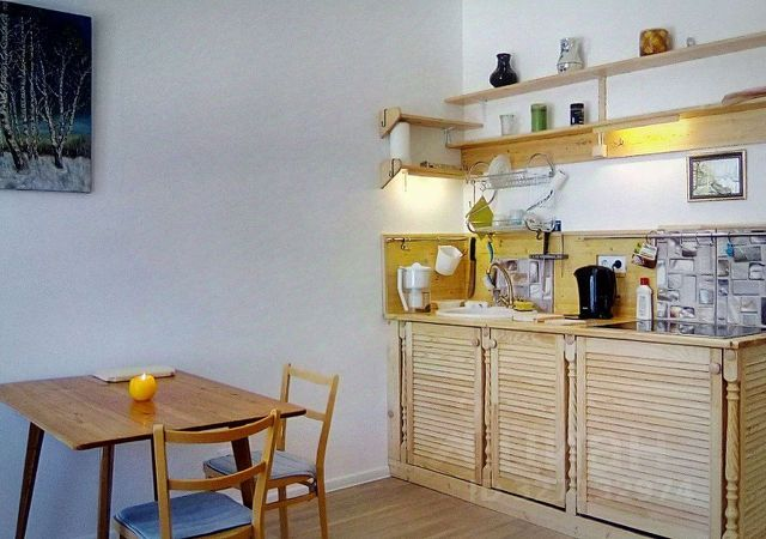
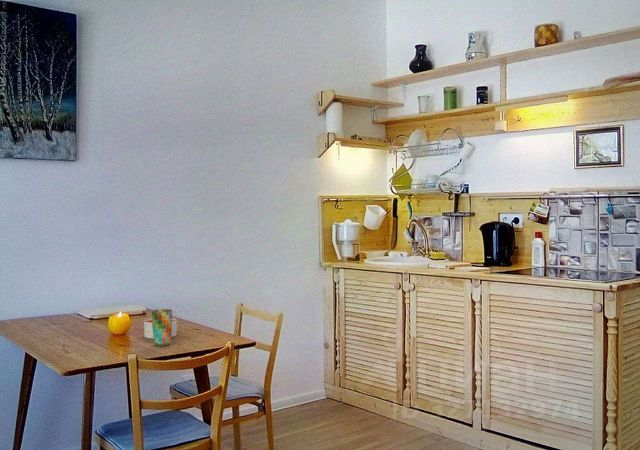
+ cup [151,308,174,347]
+ candle [143,317,178,340]
